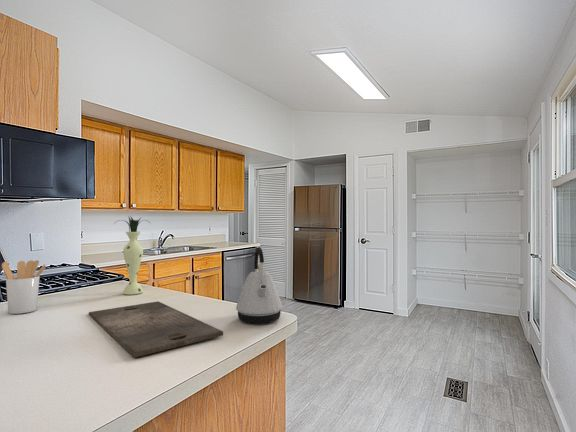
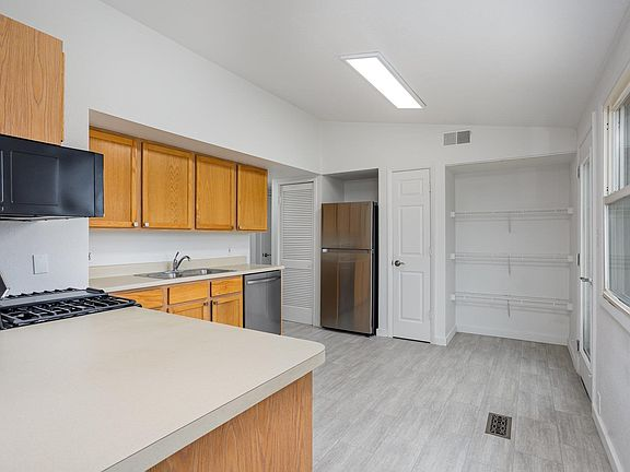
- utensil holder [1,259,47,315]
- kettle [235,246,283,325]
- vase [112,215,151,296]
- cutting board [88,300,224,358]
